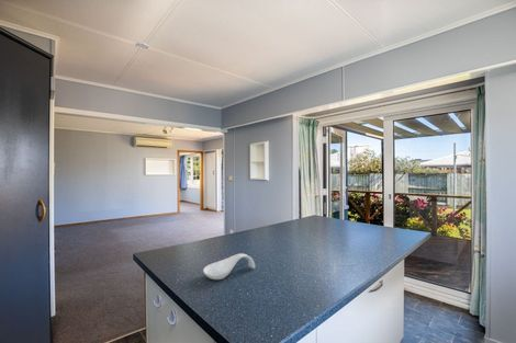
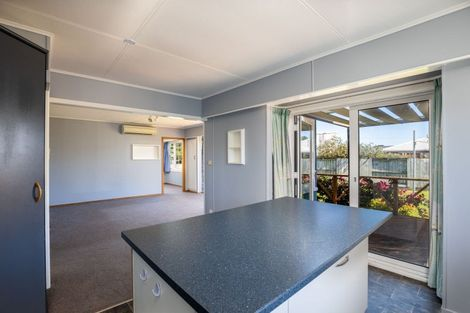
- spoon rest [202,252,256,281]
